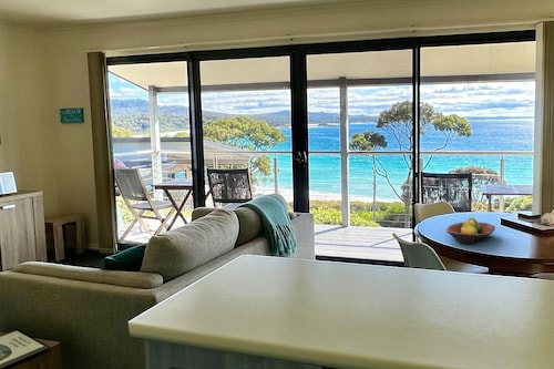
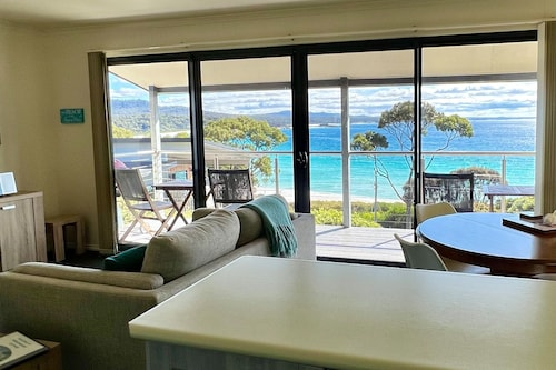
- fruit bowl [444,217,496,245]
